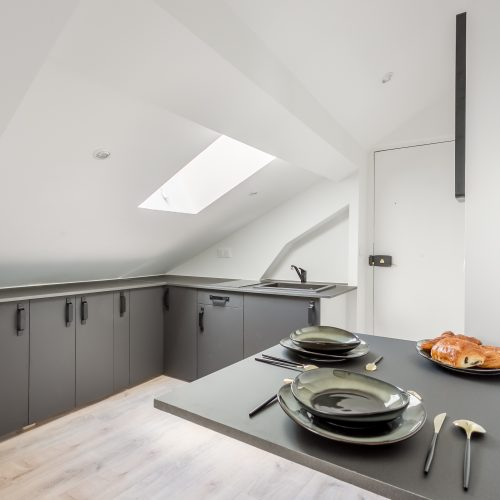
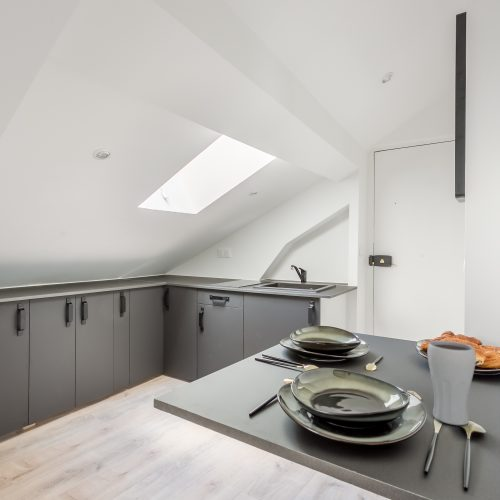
+ drinking glass [426,340,477,426]
